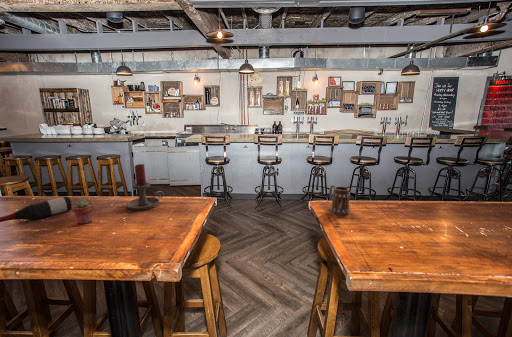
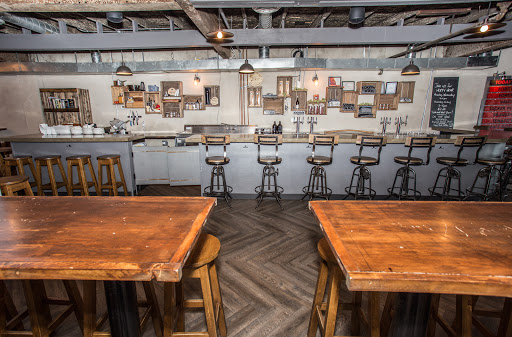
- wine bottle [0,195,73,223]
- candle holder [125,163,165,211]
- potted succulent [71,198,95,225]
- mug [328,184,351,216]
